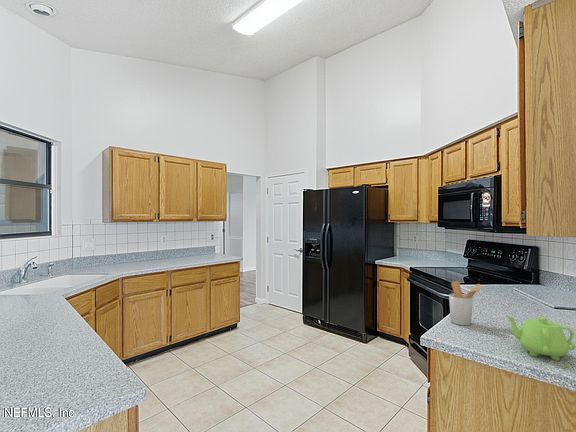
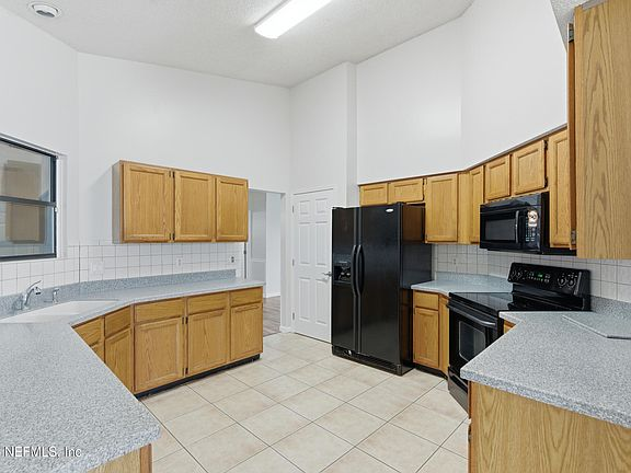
- teapot [504,314,576,361]
- utensil holder [448,280,484,326]
